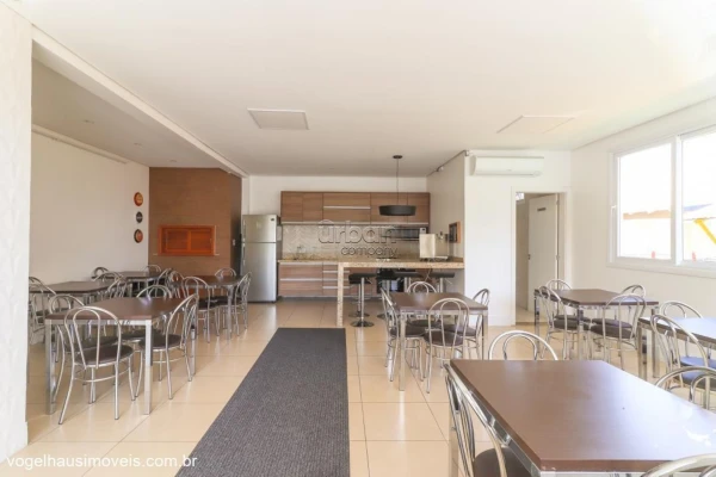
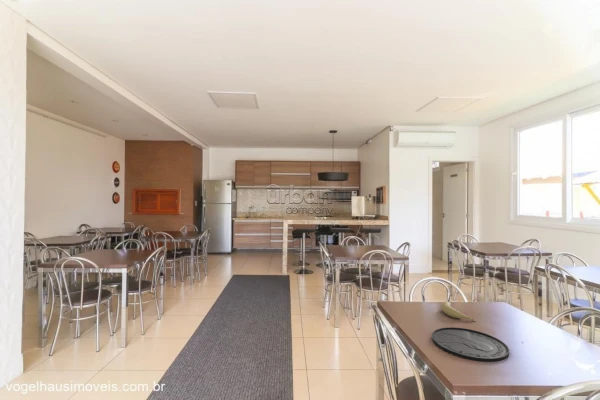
+ banana [440,300,478,323]
+ plate [431,326,510,363]
